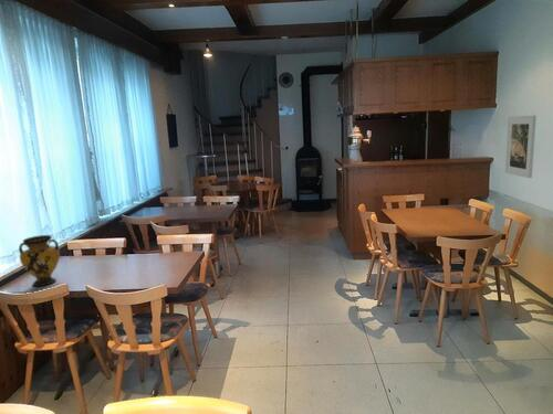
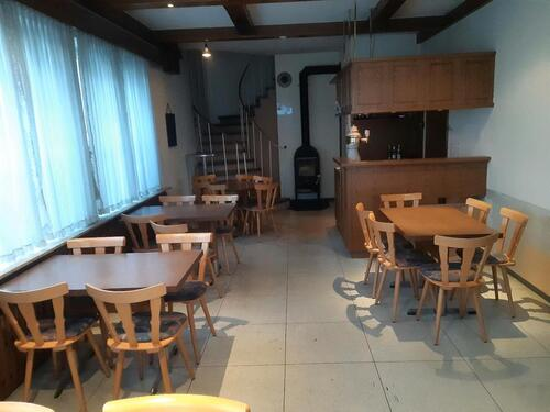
- vase [18,234,61,287]
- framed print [504,115,538,179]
